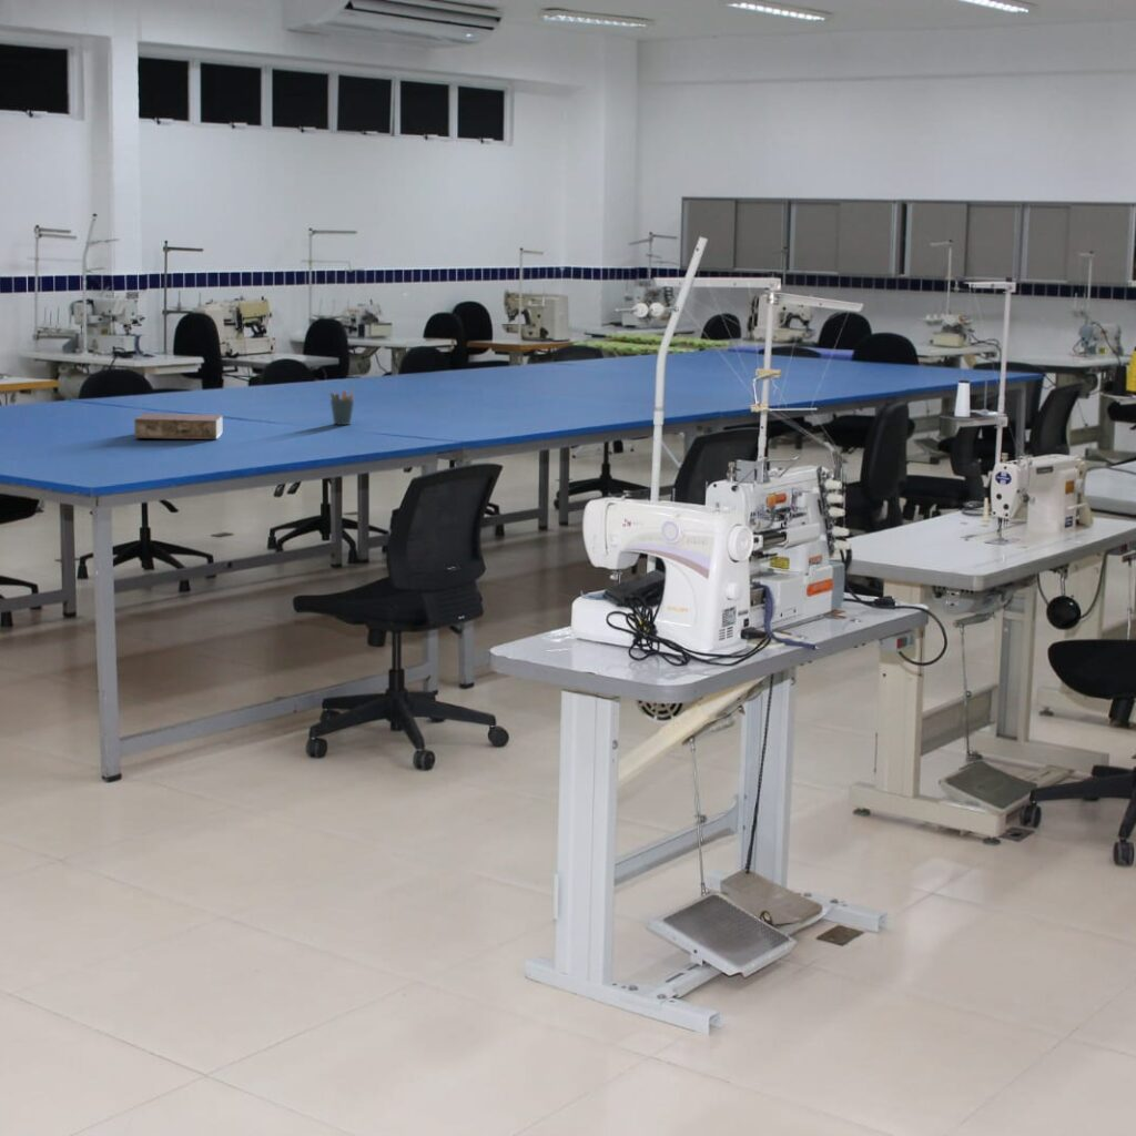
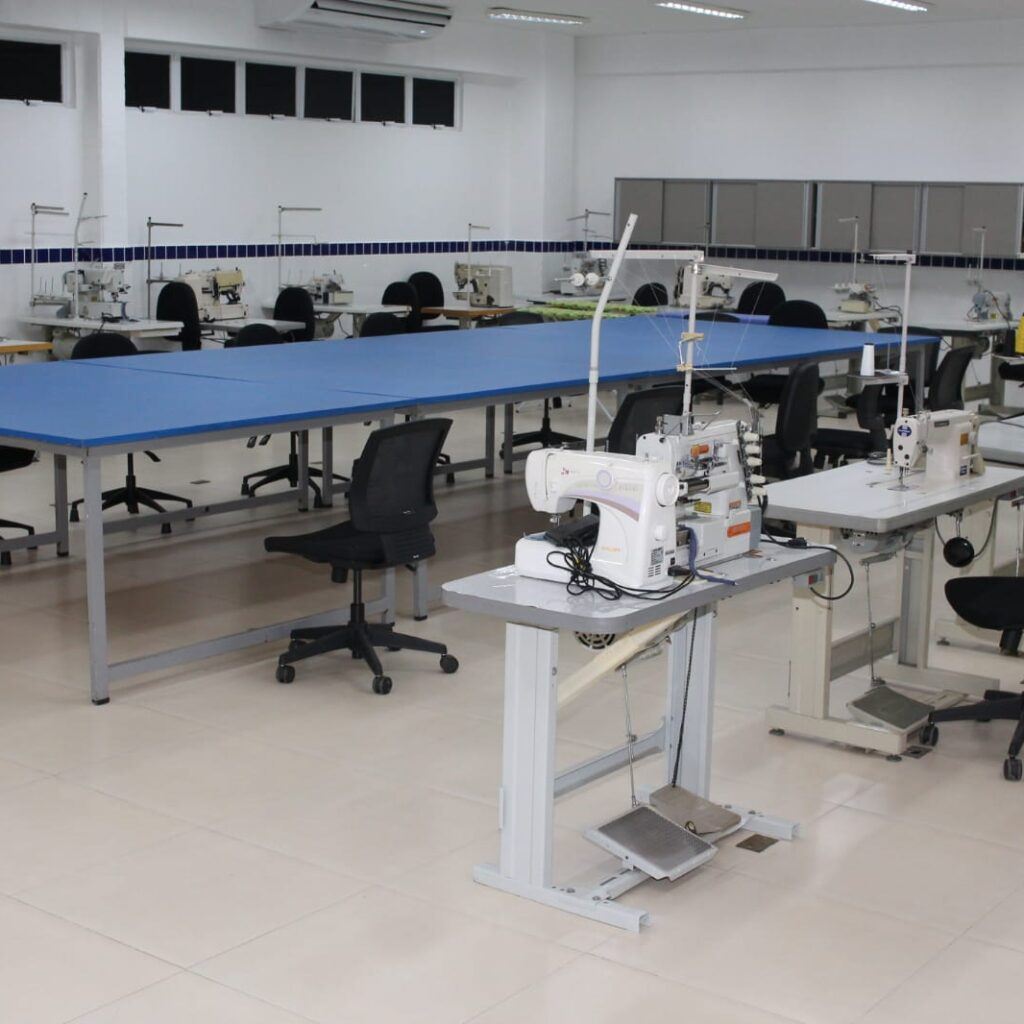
- pen holder [328,386,356,426]
- book [133,413,224,440]
